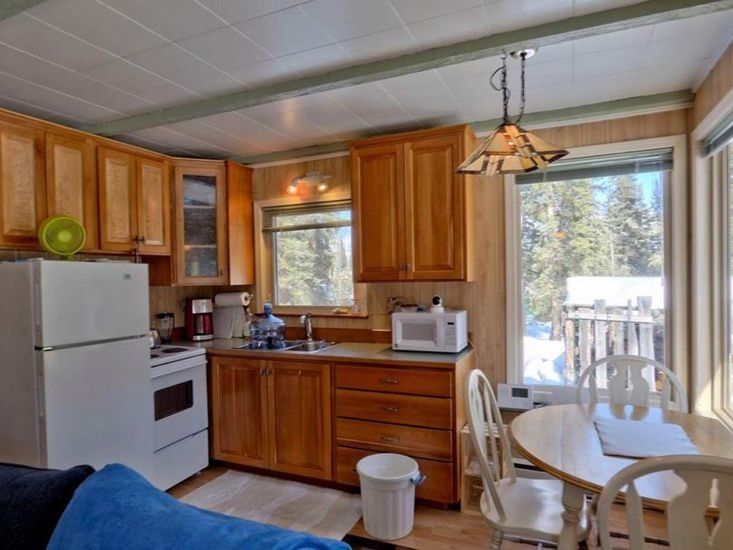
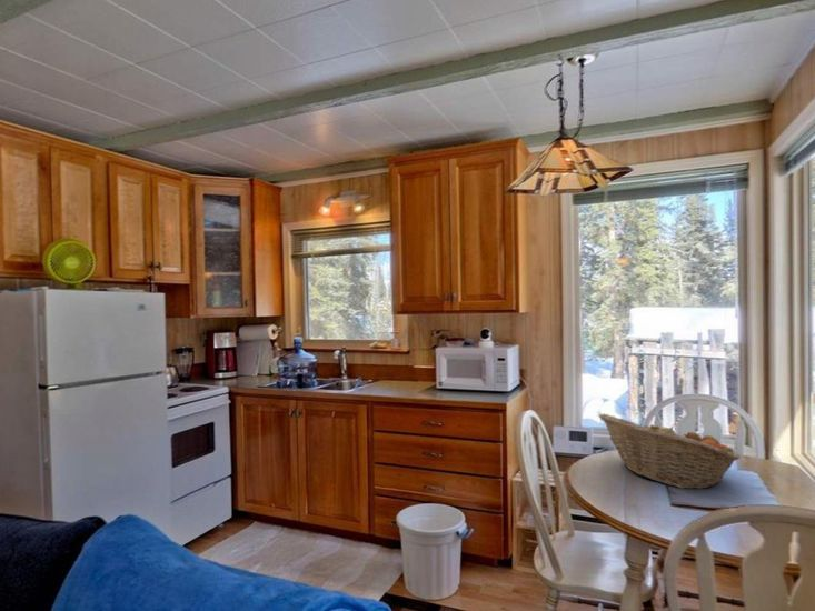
+ fruit basket [598,412,742,490]
